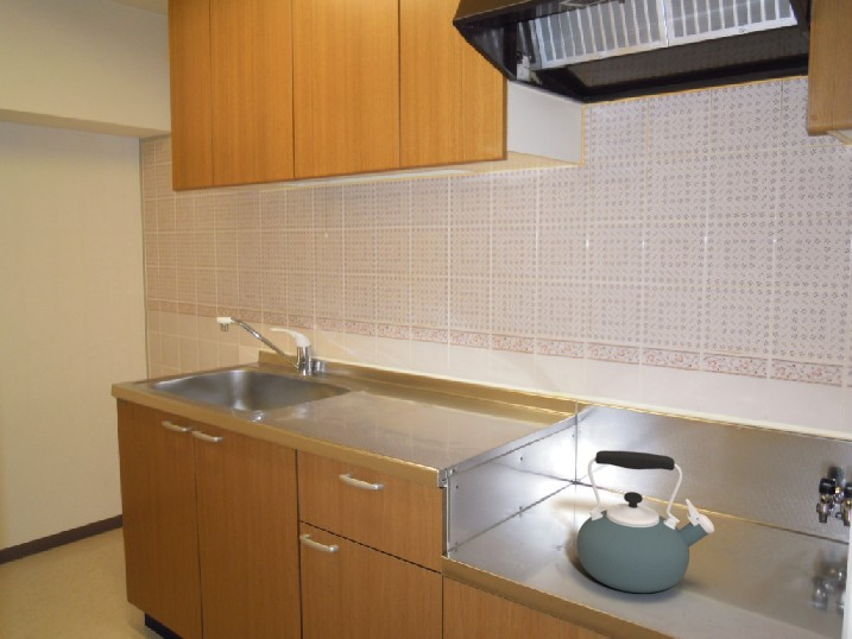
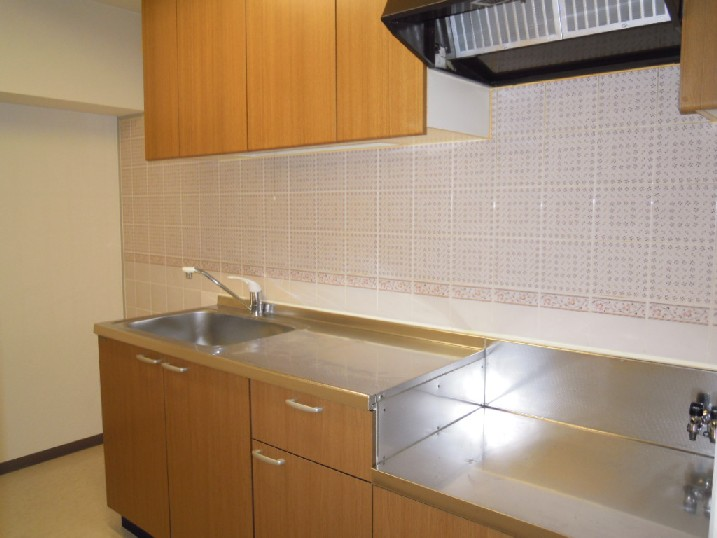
- kettle [575,449,715,594]
